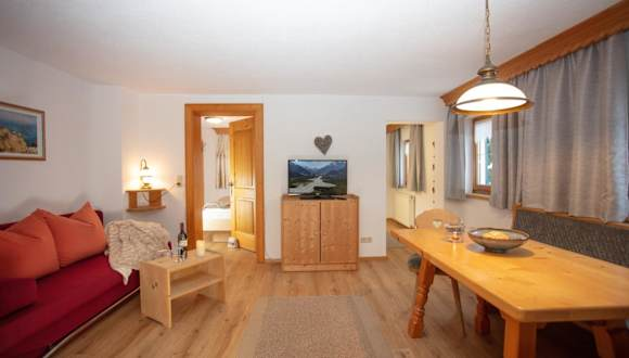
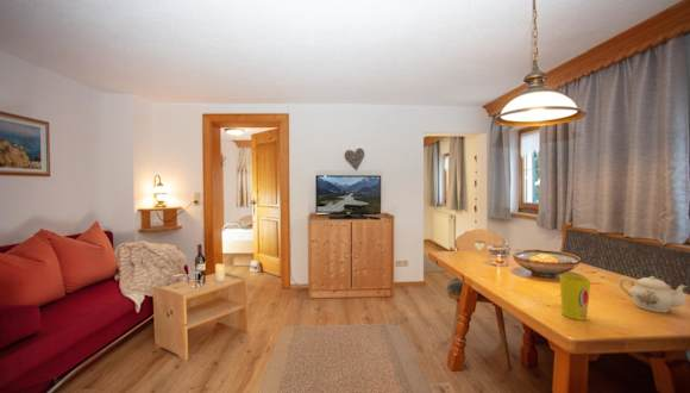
+ teapot [617,275,688,313]
+ cup [558,274,591,322]
